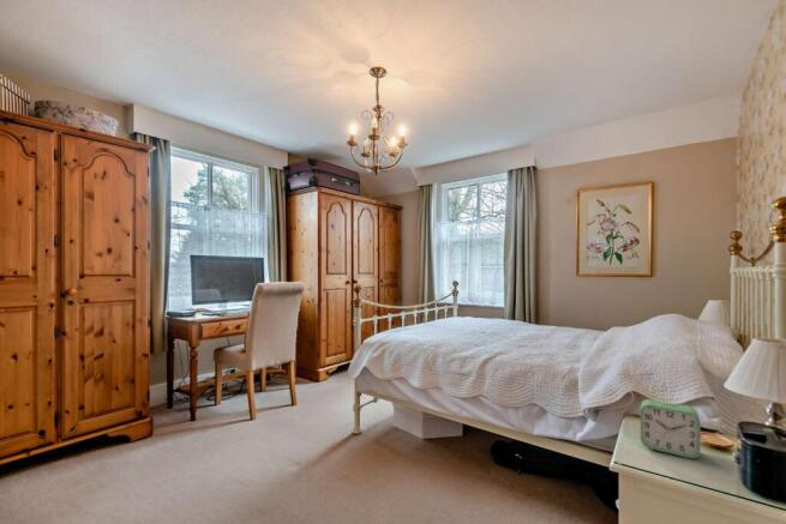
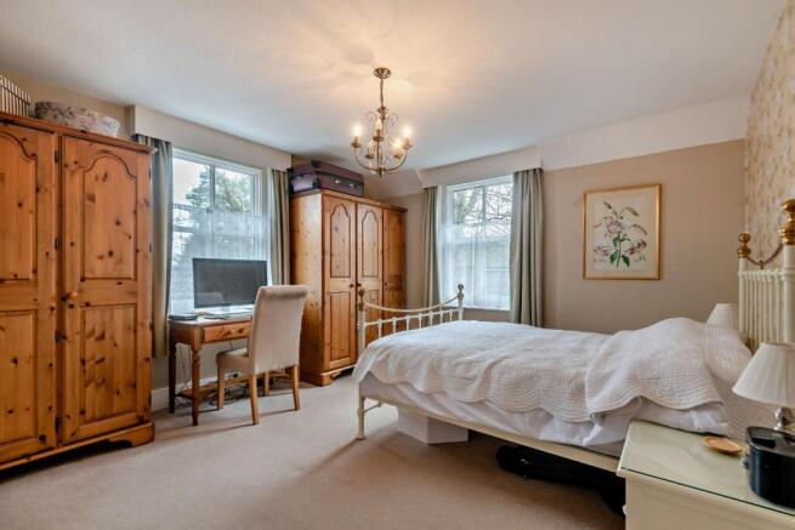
- alarm clock [640,398,702,459]
